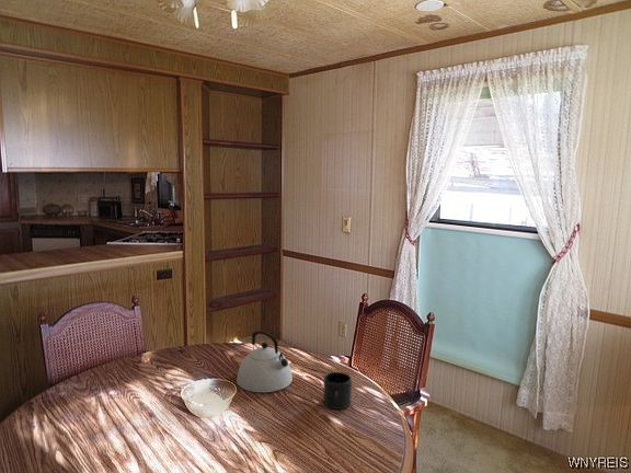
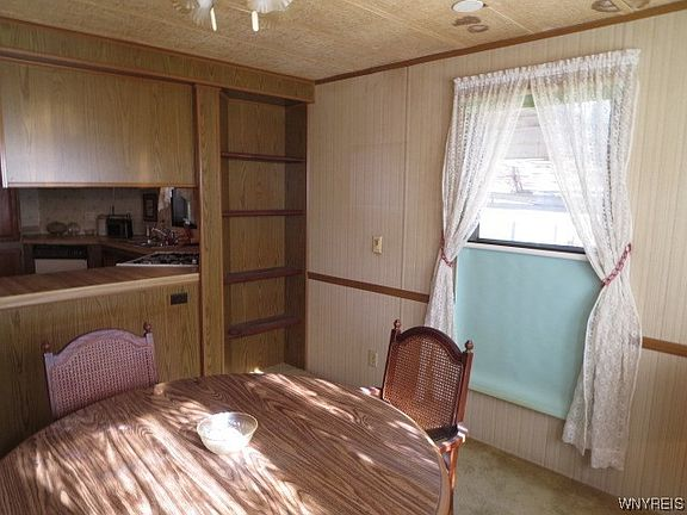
- mug [322,371,353,411]
- kettle [236,330,294,393]
